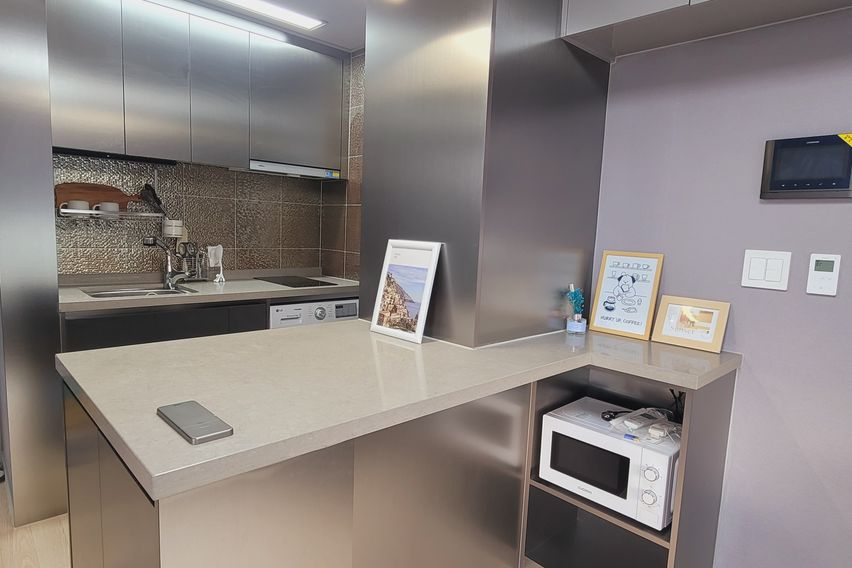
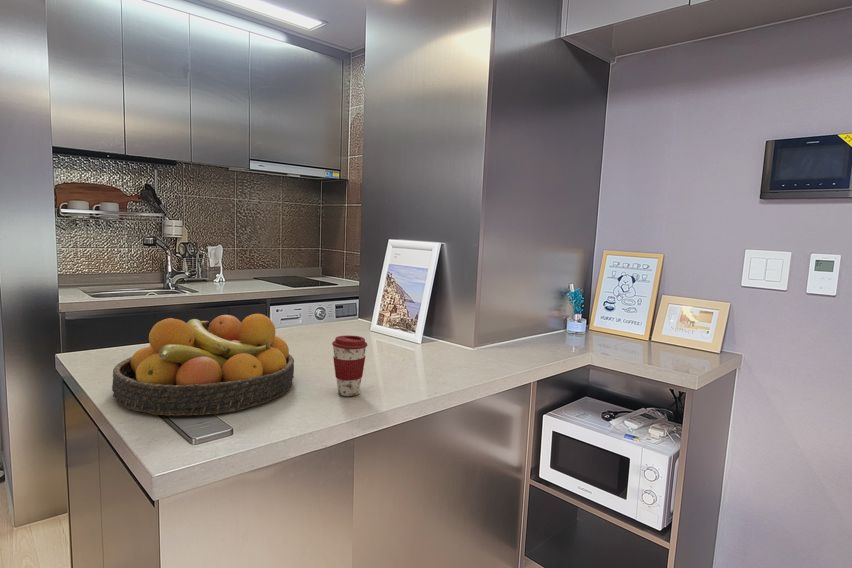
+ coffee cup [331,334,368,397]
+ fruit bowl [111,313,295,417]
